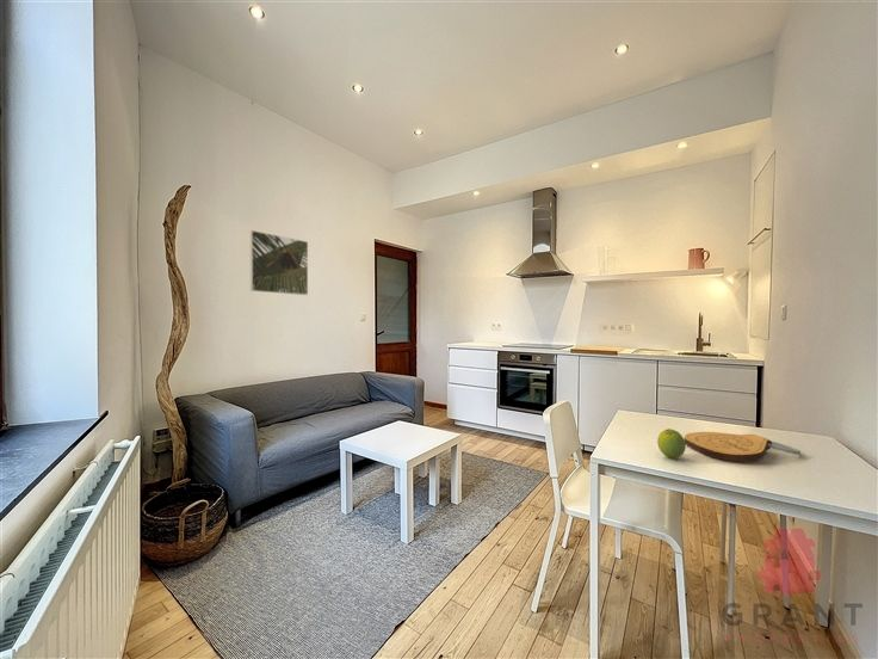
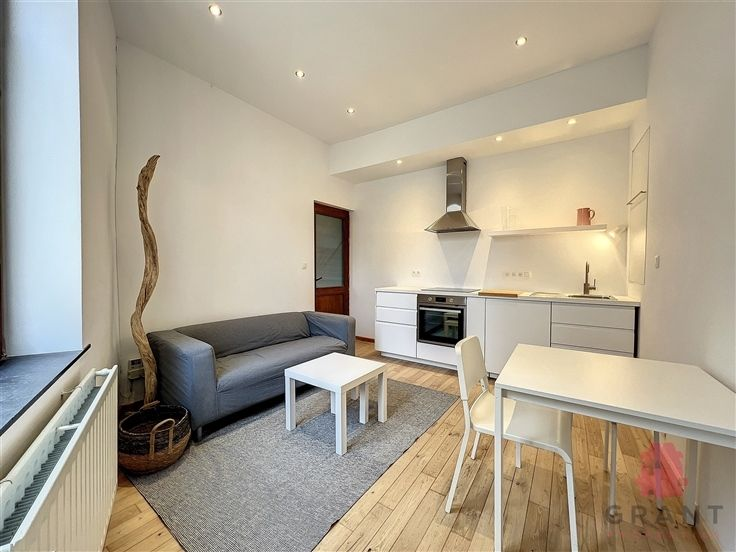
- fruit [656,427,687,460]
- key chain [684,431,802,462]
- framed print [249,229,309,296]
